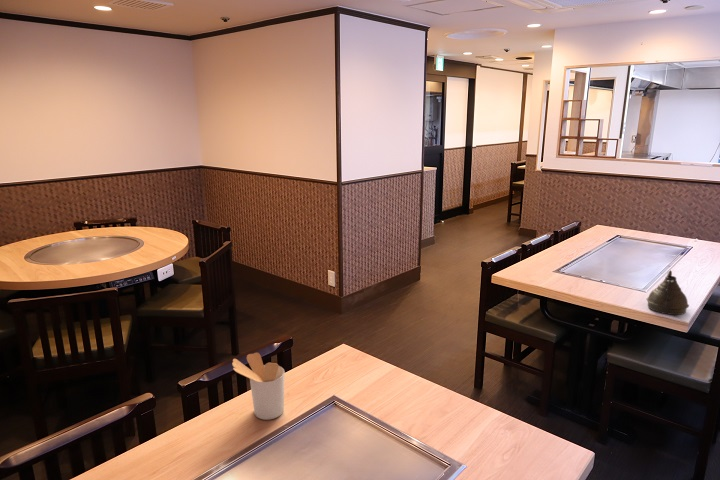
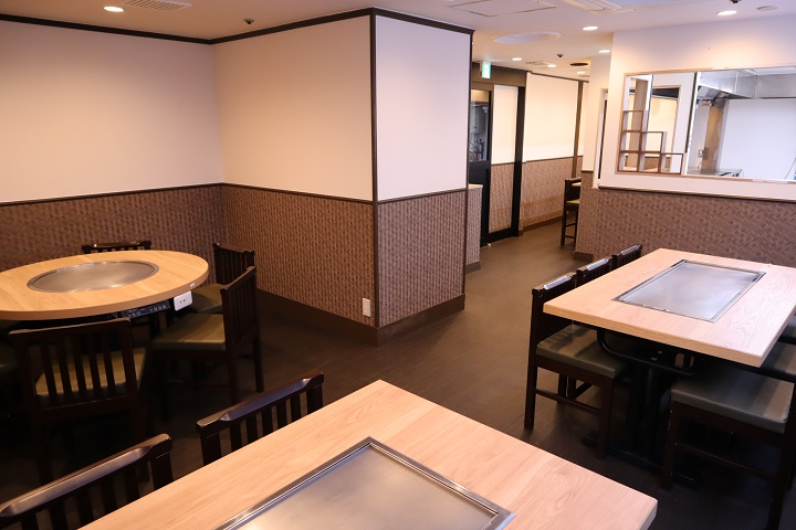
- teapot [646,269,690,316]
- utensil holder [231,352,286,421]
